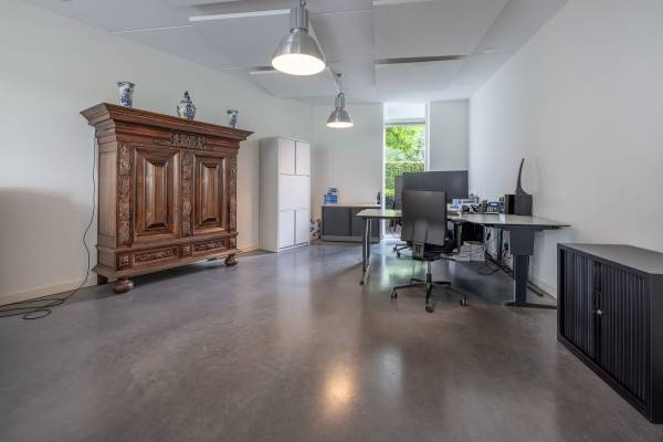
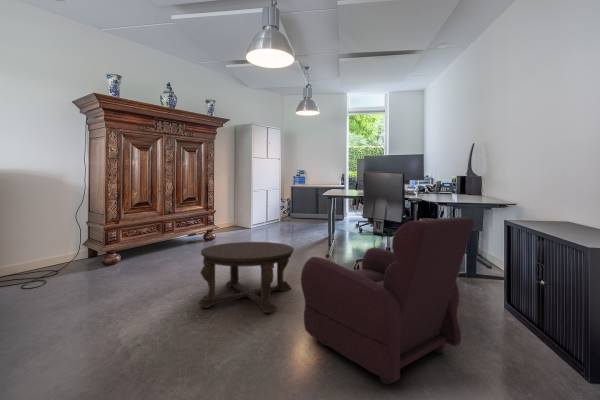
+ coffee table [198,241,295,314]
+ armchair [300,216,475,385]
